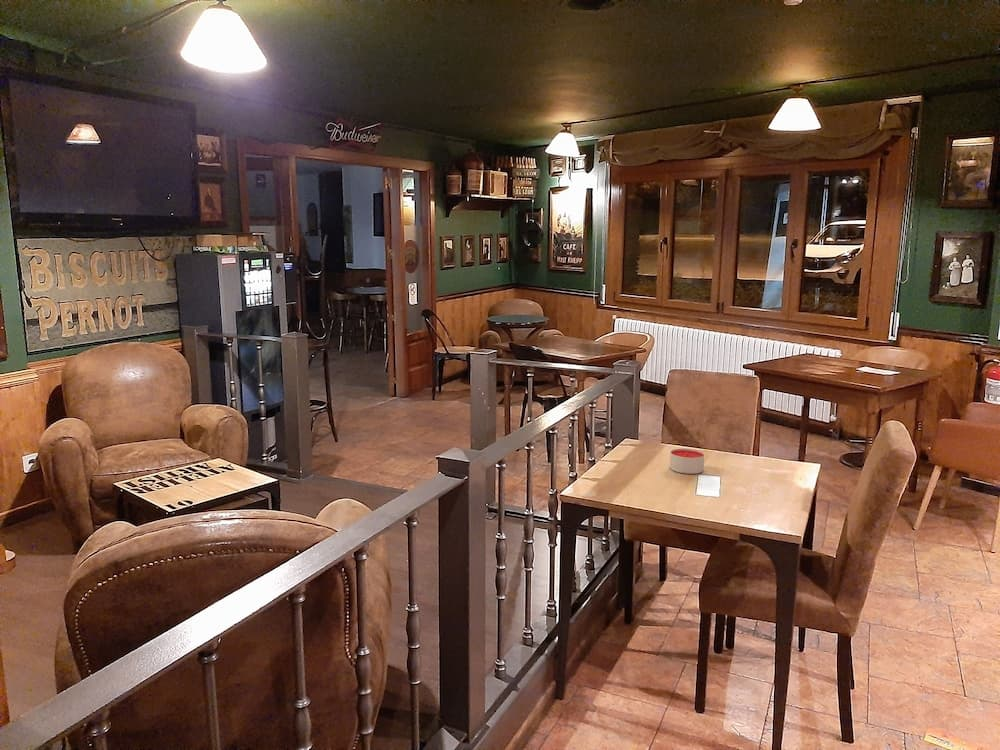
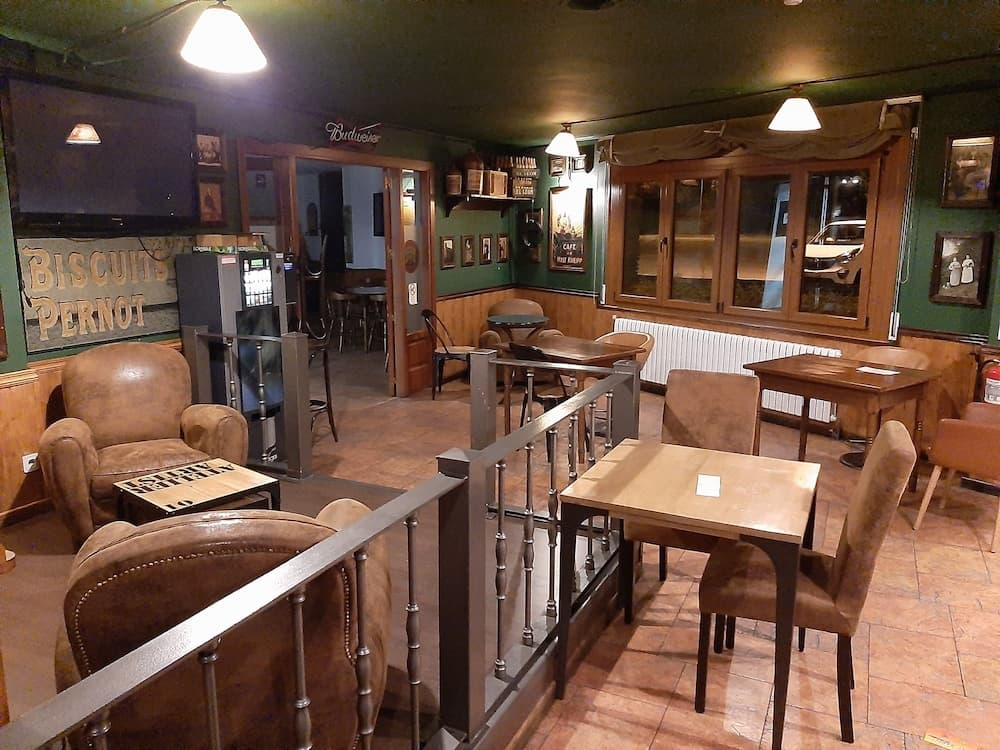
- candle [669,448,705,475]
